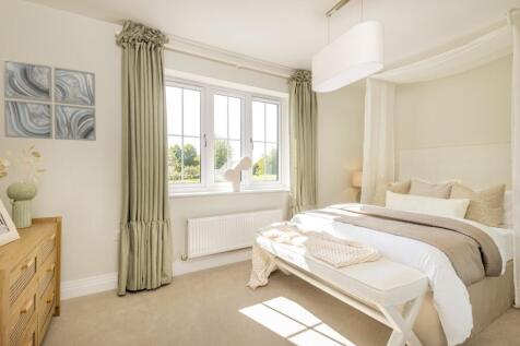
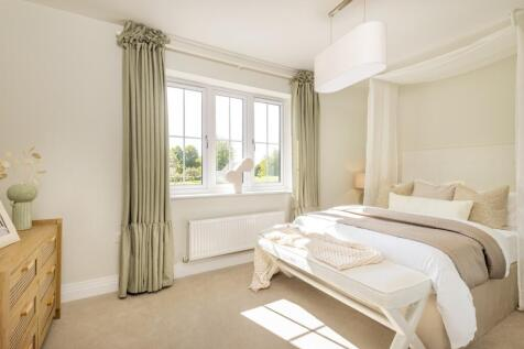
- wall art [2,58,97,142]
